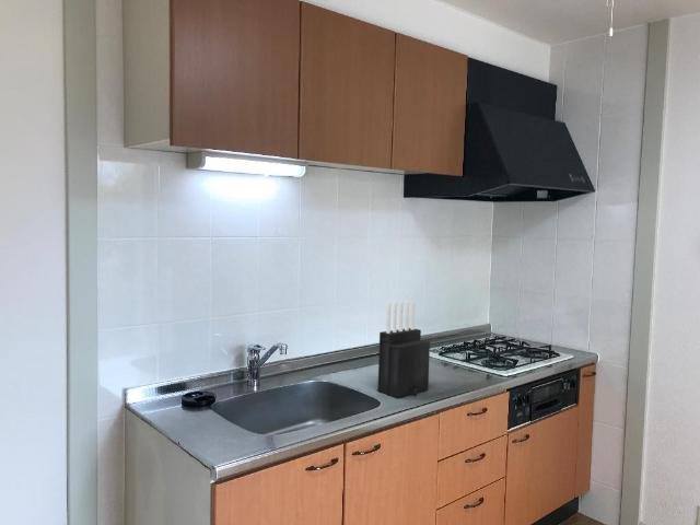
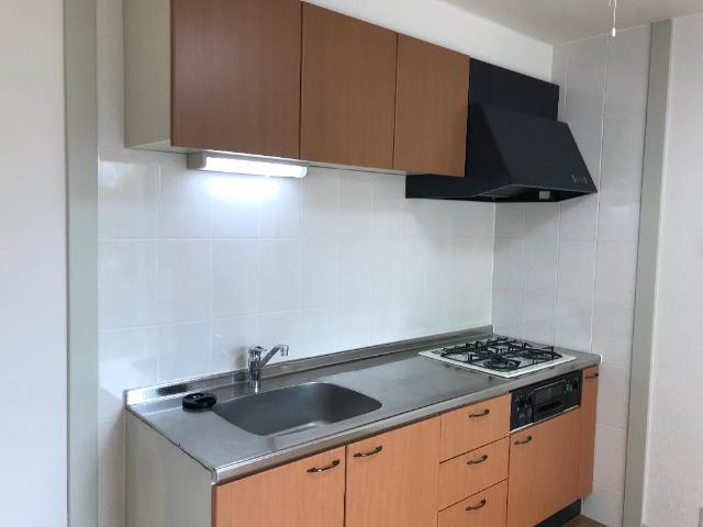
- knife block [376,300,431,399]
